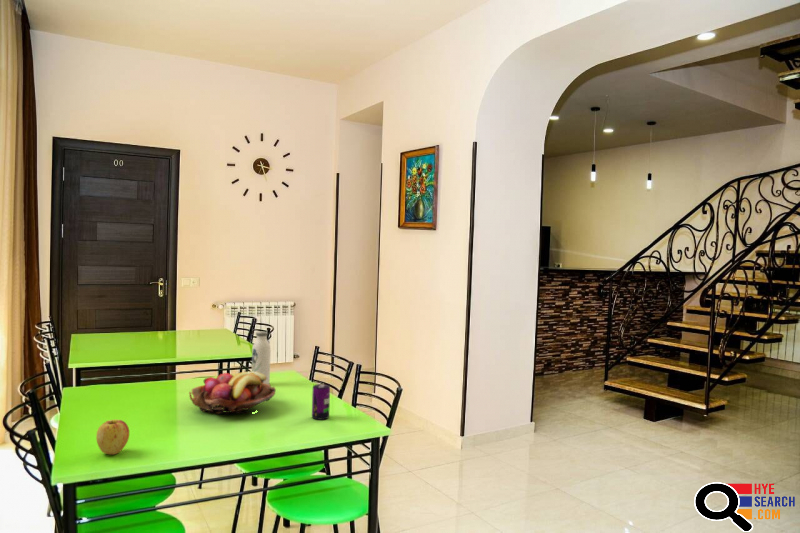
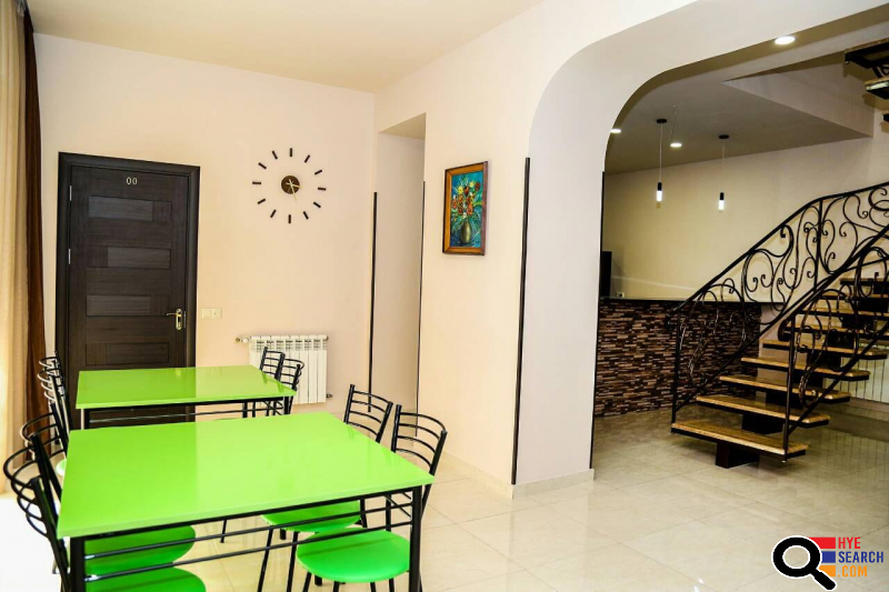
- fruit basket [188,371,277,416]
- beverage can [311,383,331,421]
- apple [95,419,130,456]
- water bottle [251,330,271,384]
